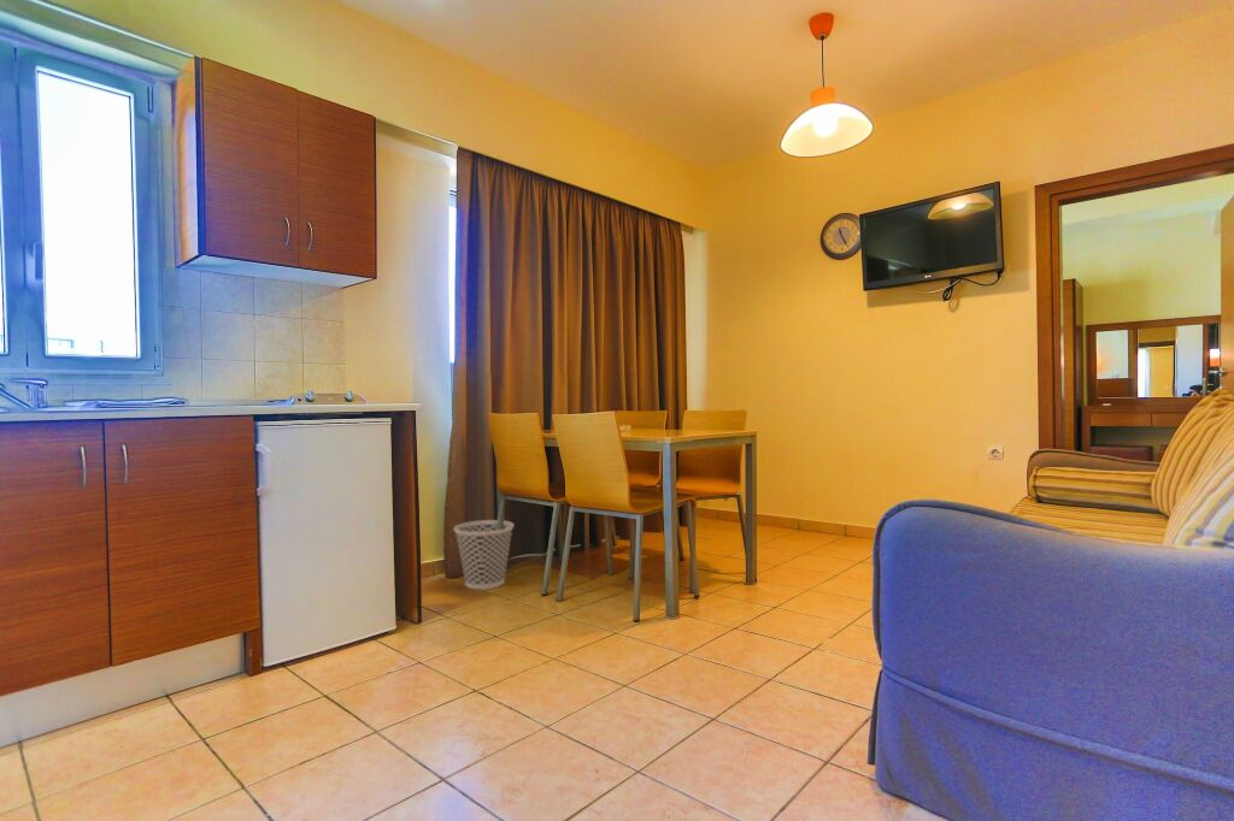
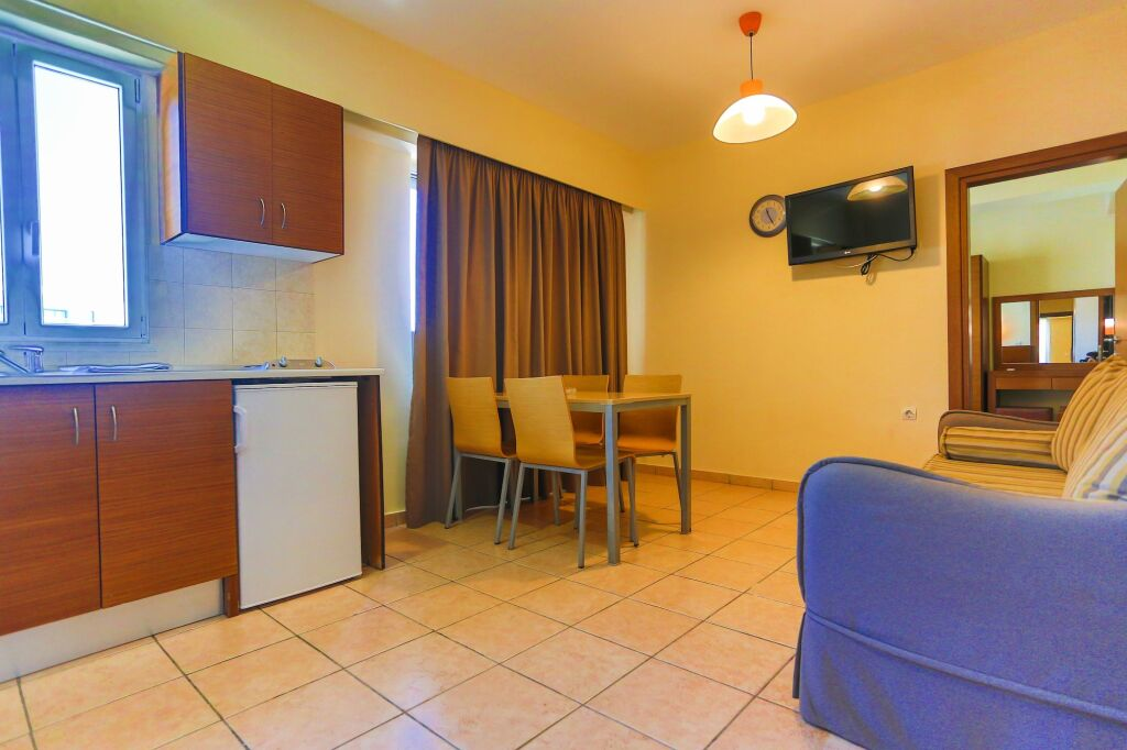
- wastebasket [453,519,515,591]
